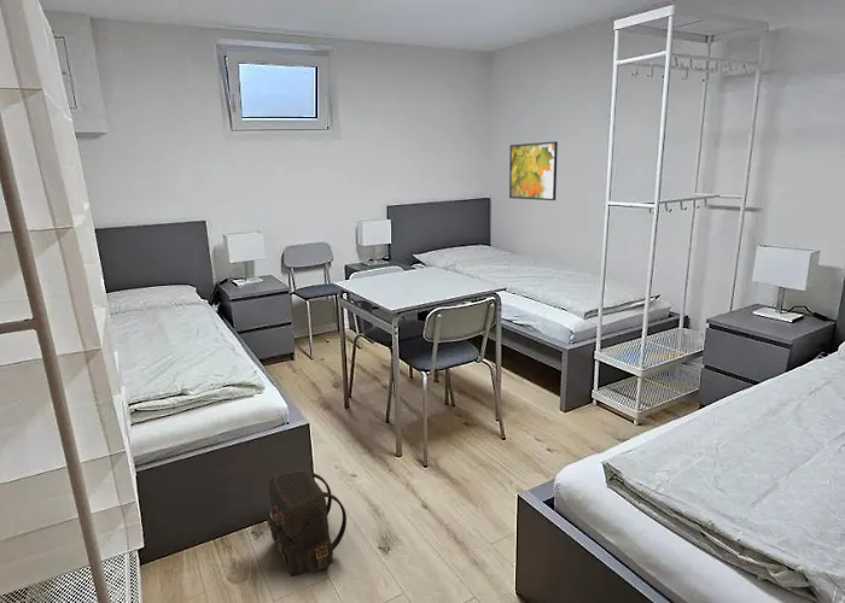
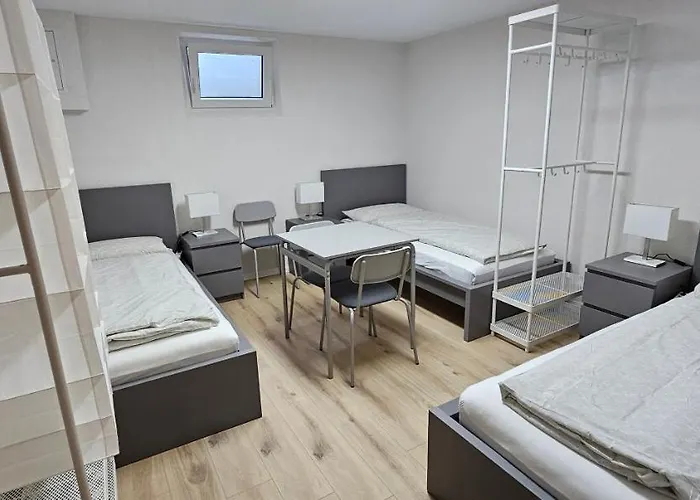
- backpack [266,469,348,578]
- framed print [508,140,559,201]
